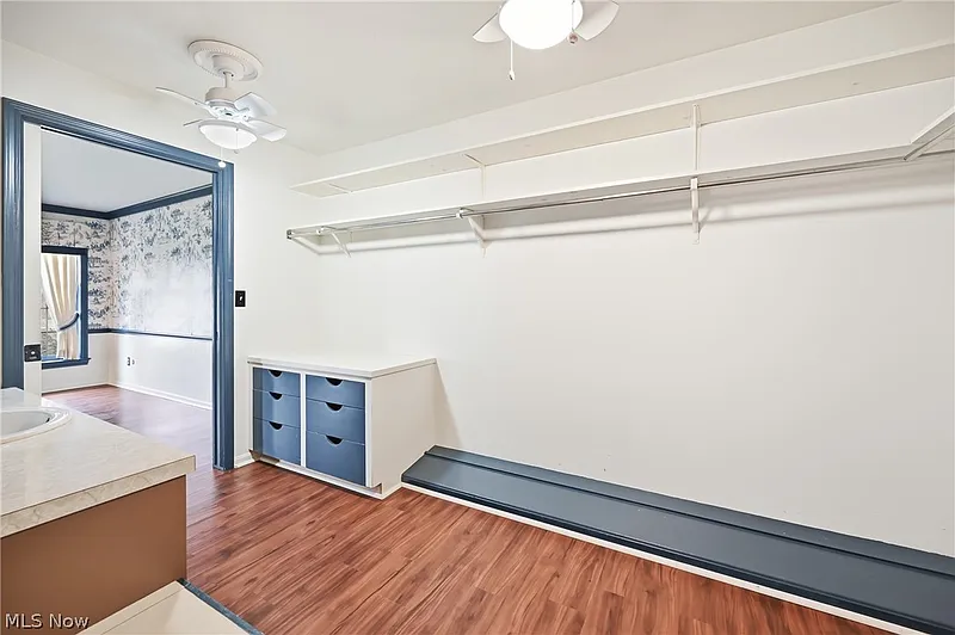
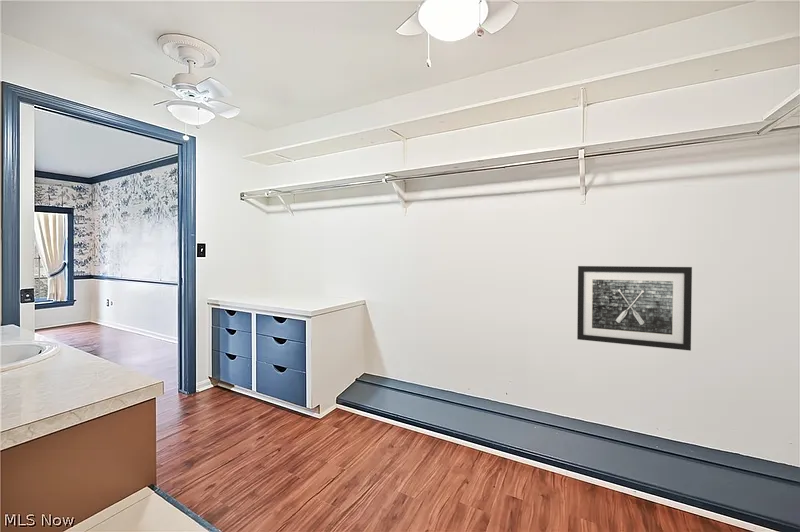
+ wall art [576,265,693,352]
